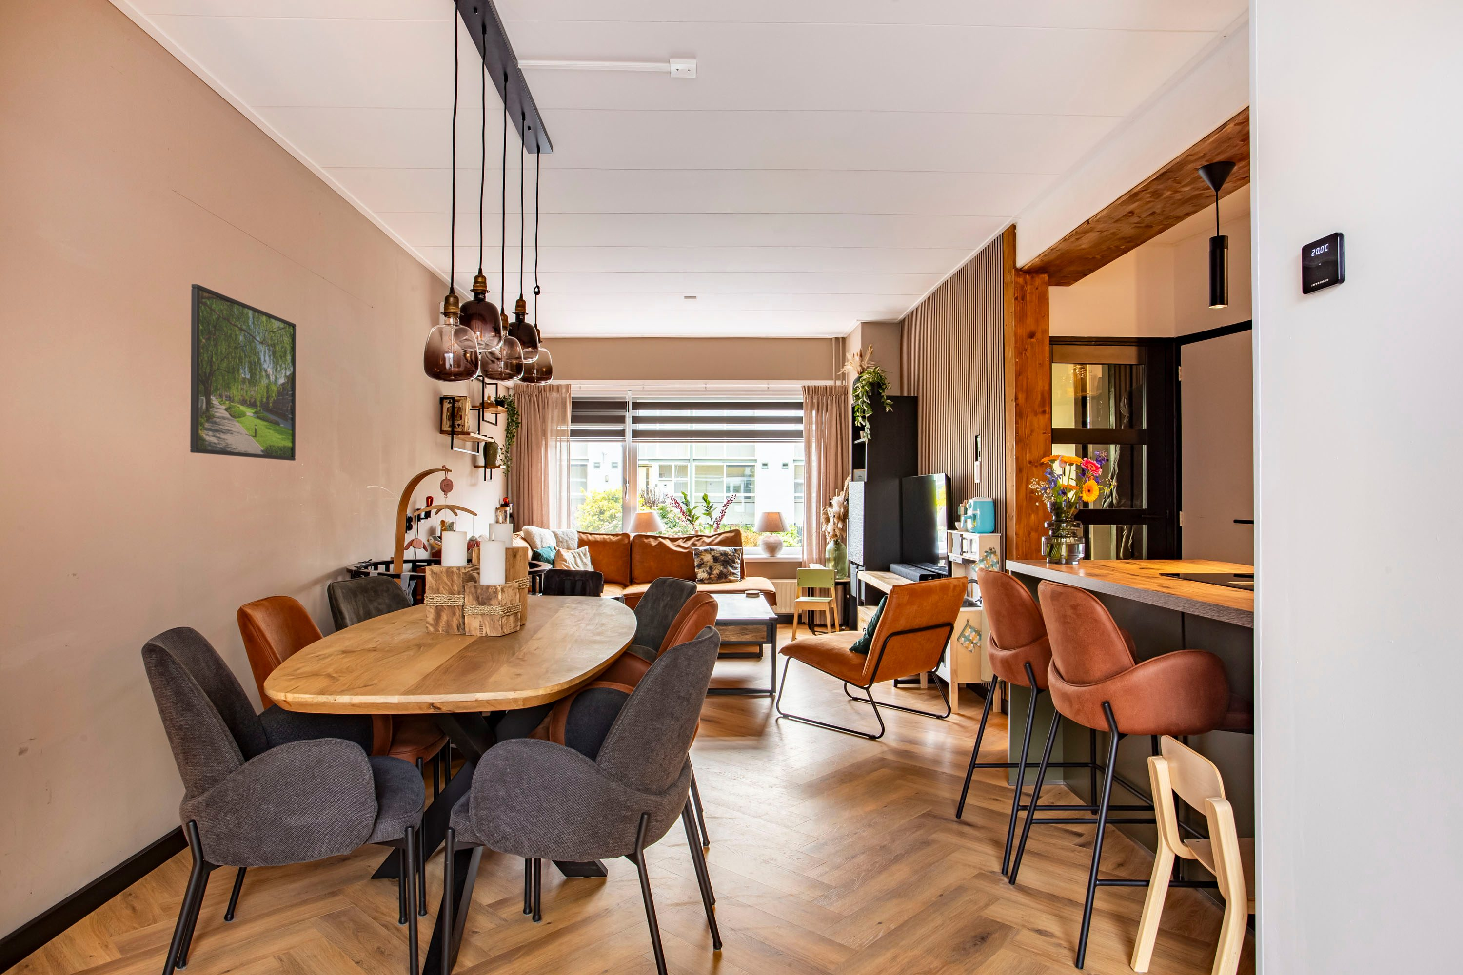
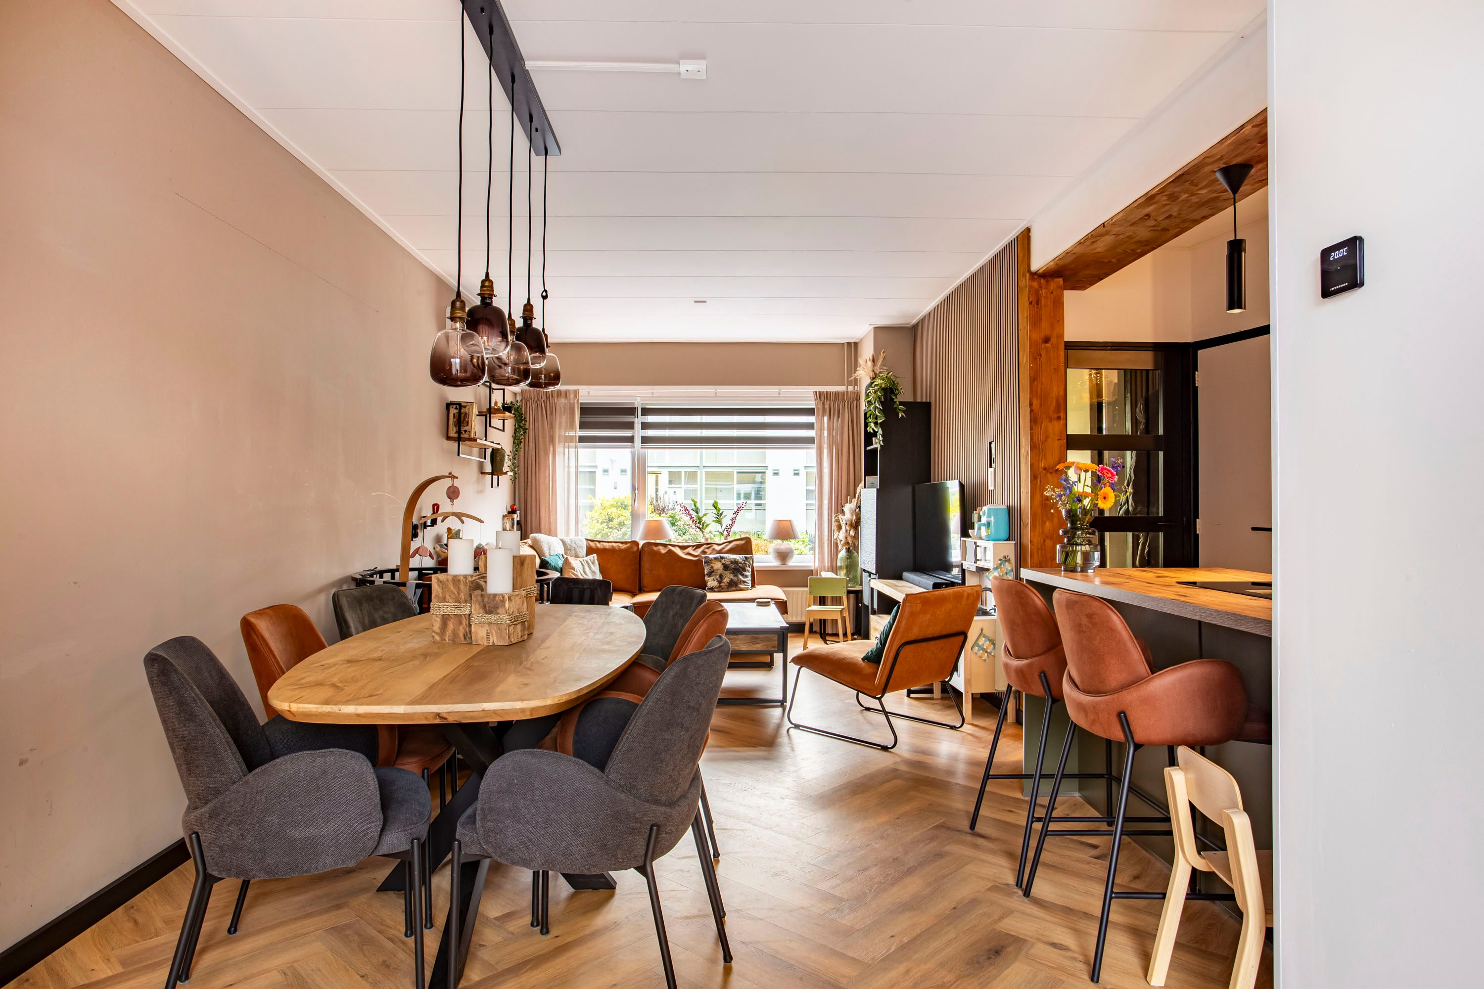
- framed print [189,284,296,461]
